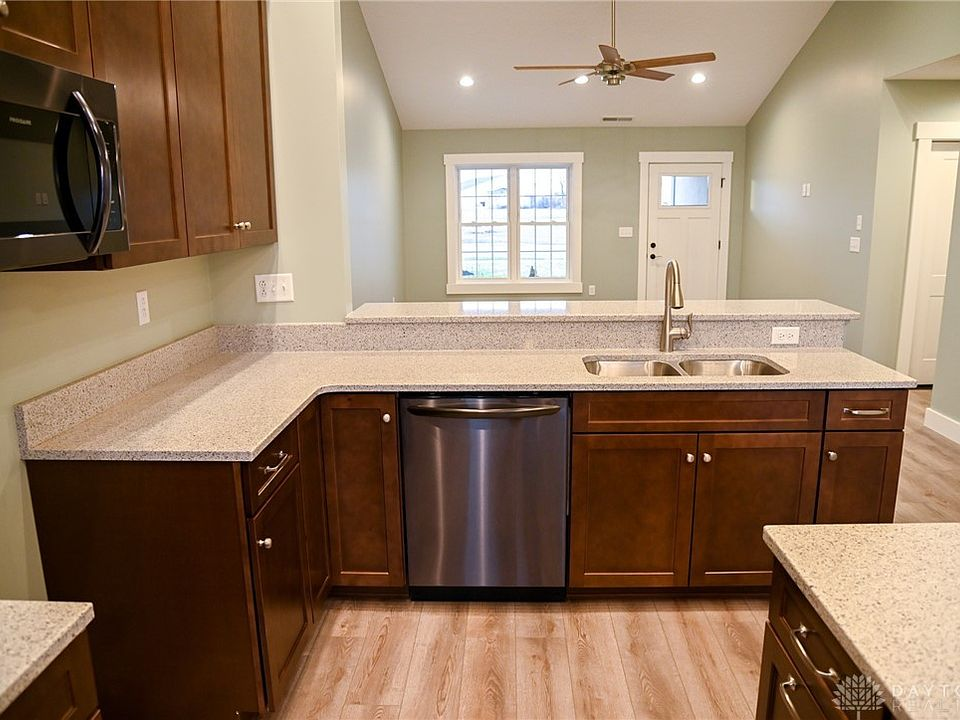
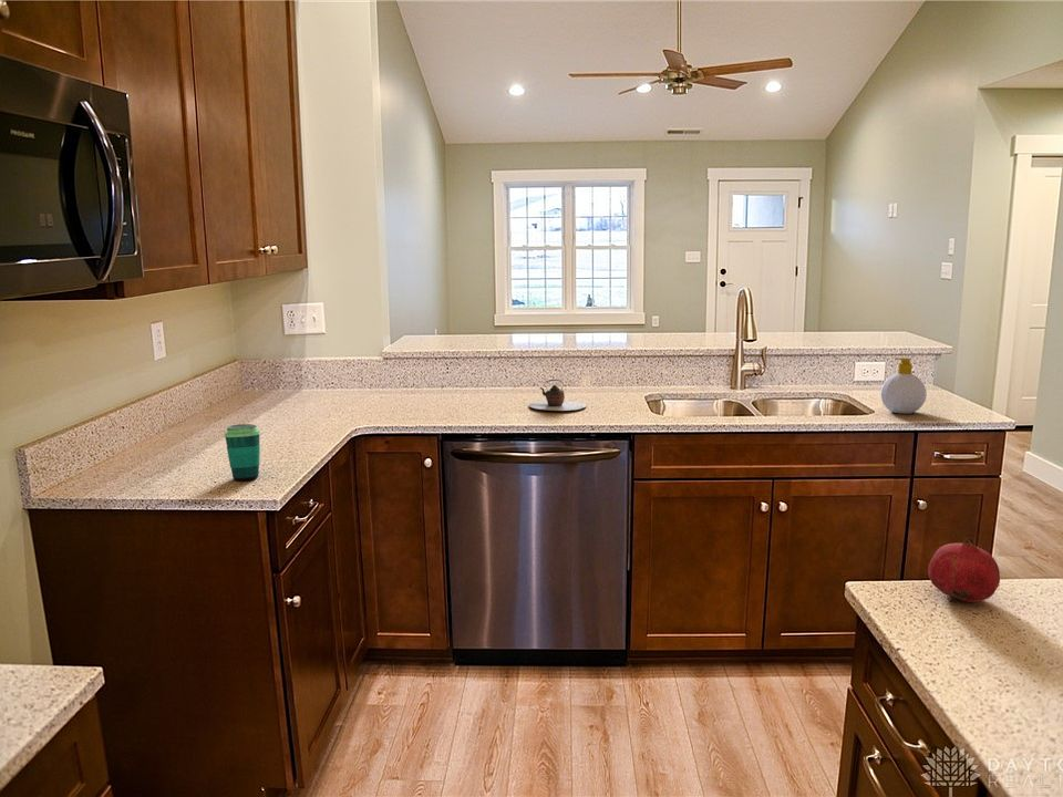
+ teapot [528,379,587,412]
+ cup [223,423,261,482]
+ soap bottle [879,356,928,415]
+ fruit [927,536,1001,603]
